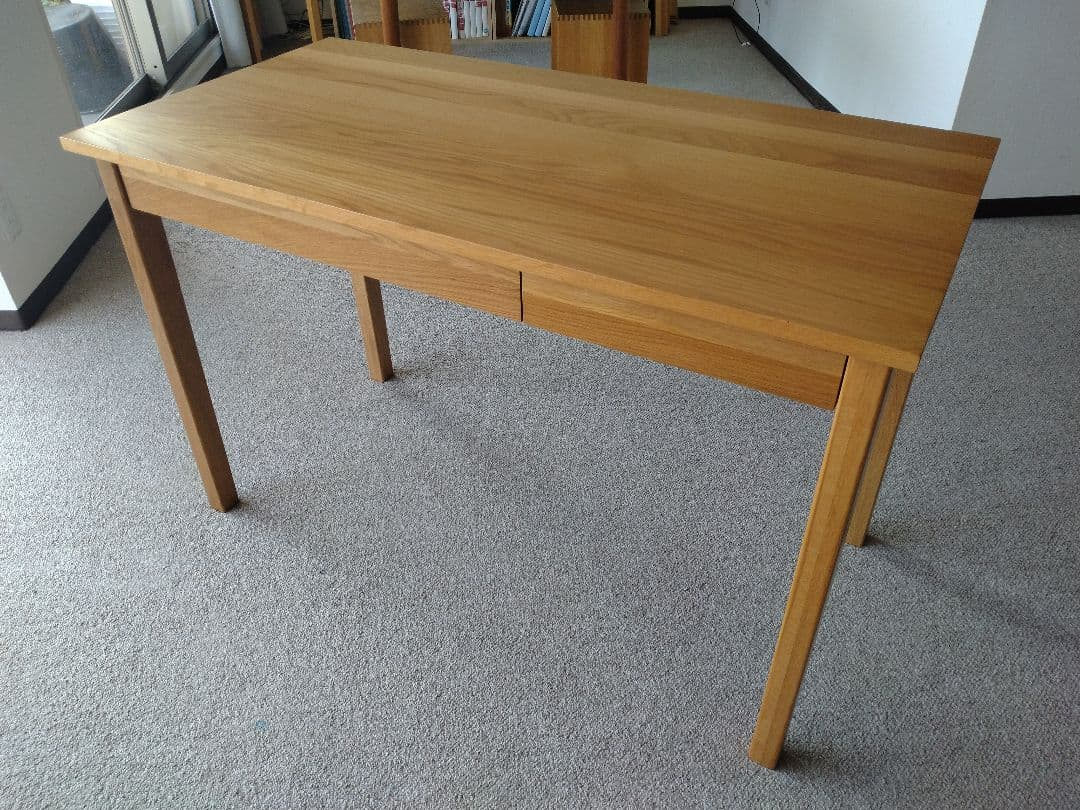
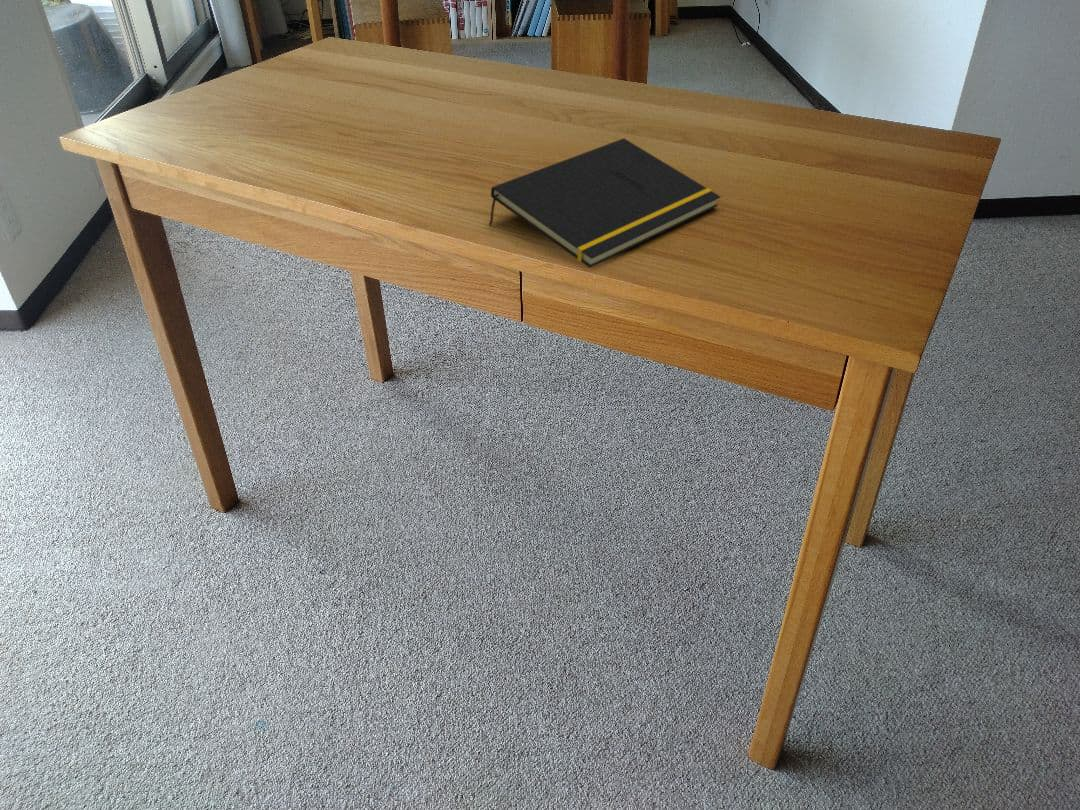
+ notepad [488,137,722,269]
